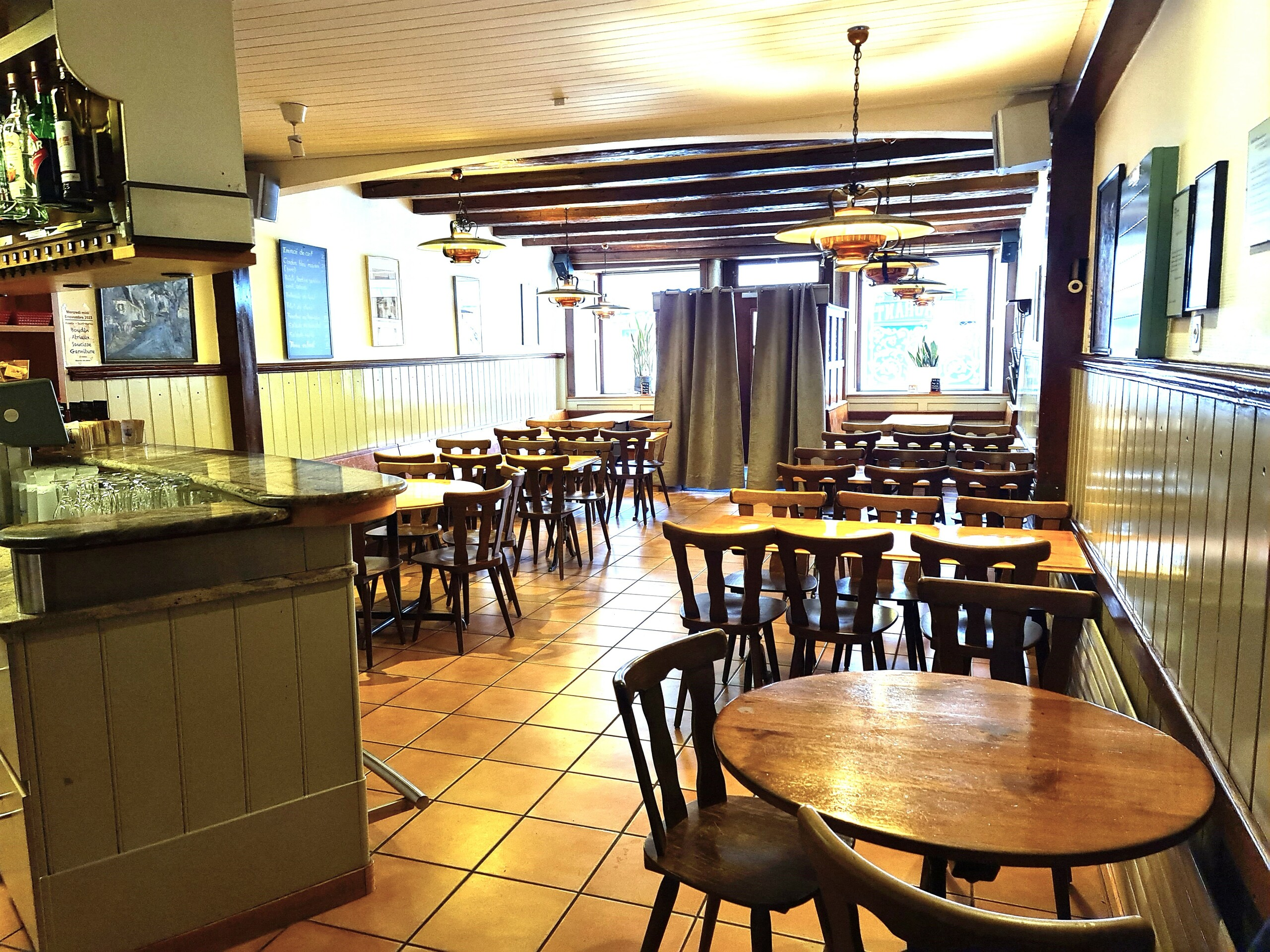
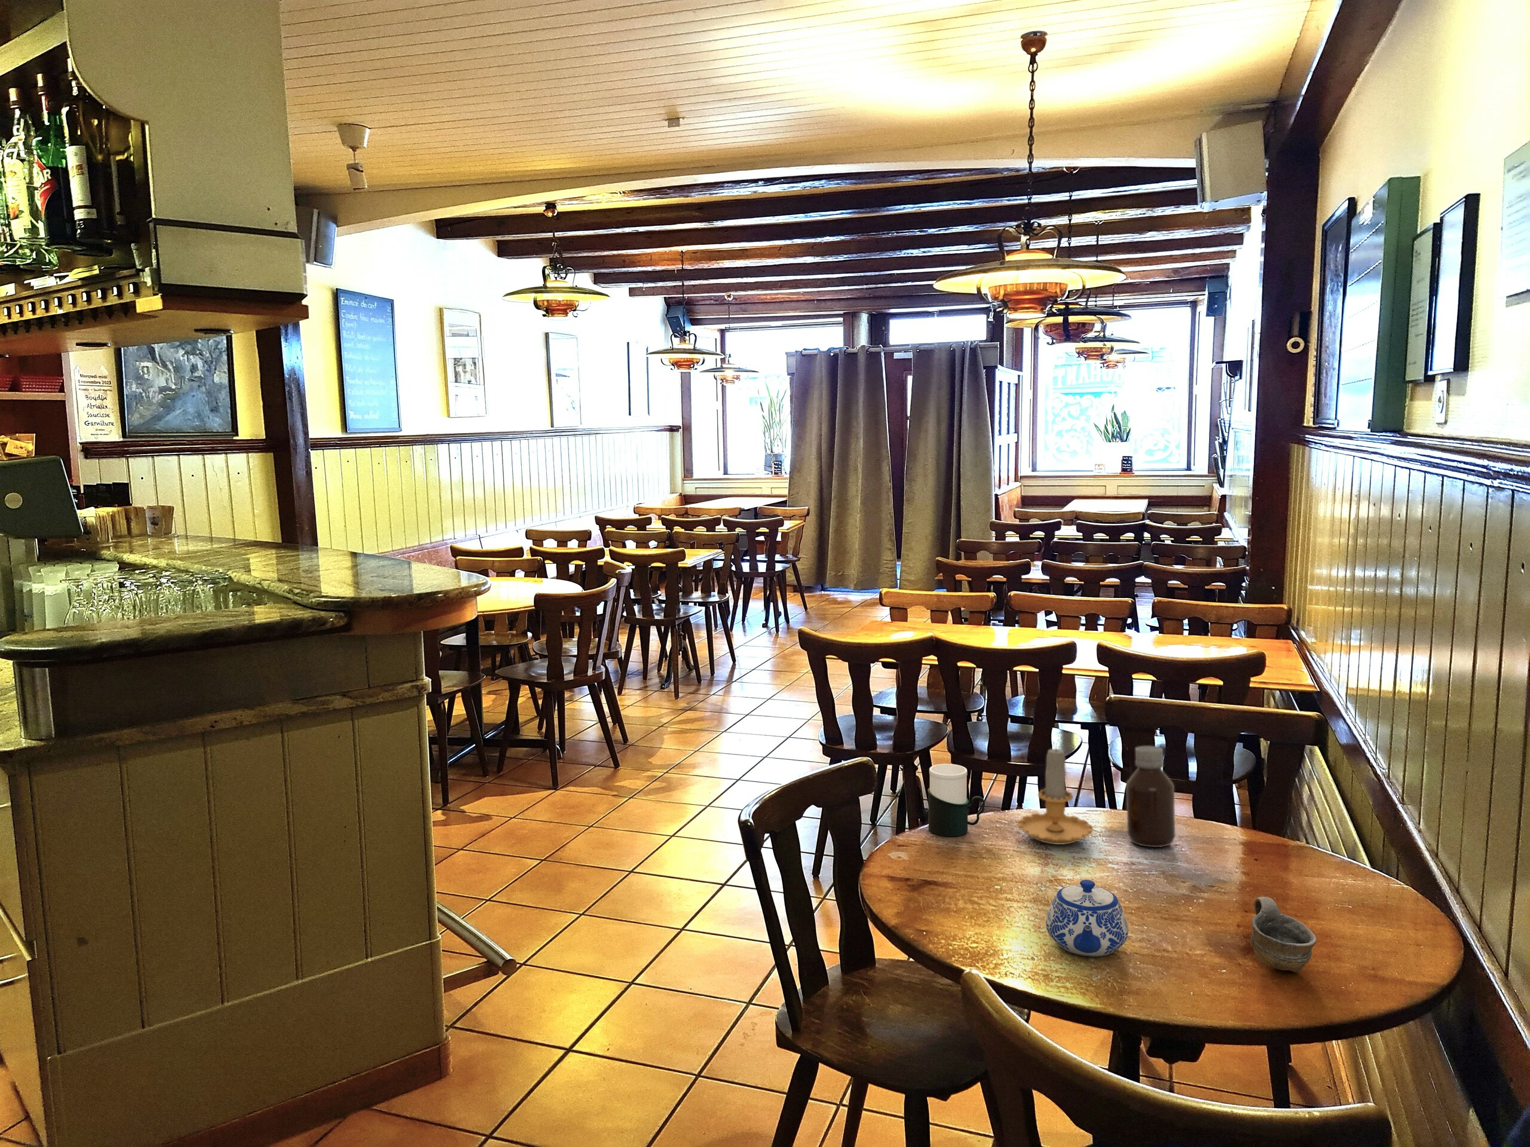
+ candle [1017,745,1094,846]
+ cup [926,764,985,837]
+ bottle [1125,746,1176,848]
+ cup [1251,896,1317,974]
+ teapot [1046,880,1129,957]
